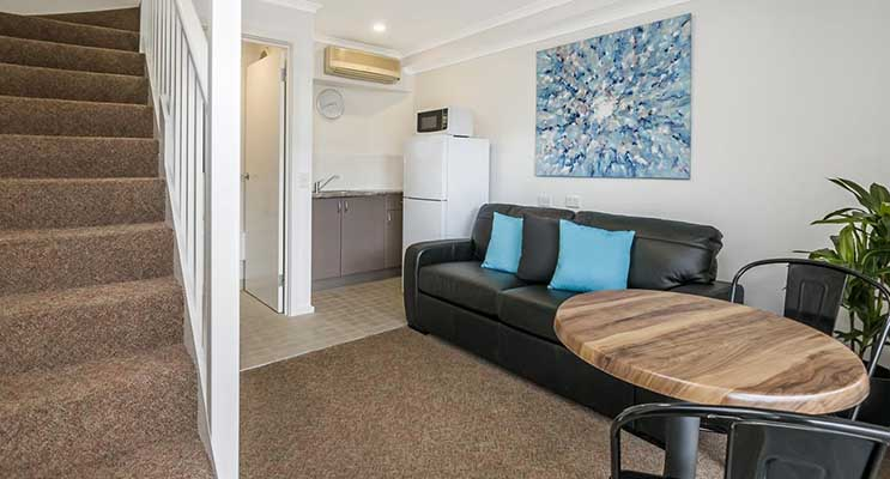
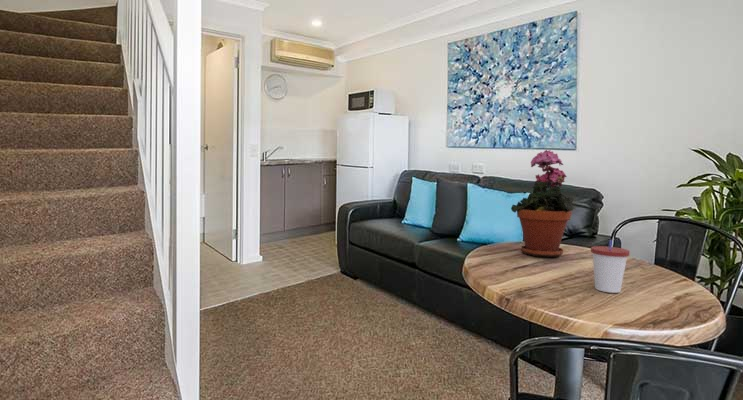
+ cup [590,239,631,294]
+ potted plant [510,149,575,258]
